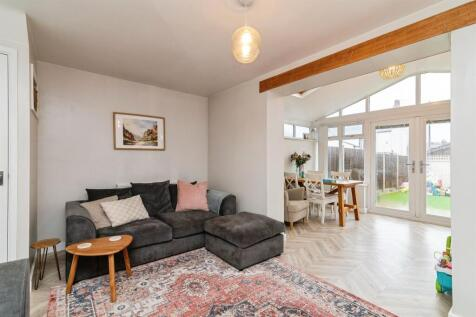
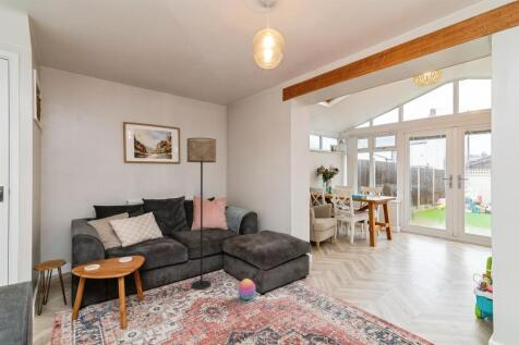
+ stacking toy [237,278,256,300]
+ floor lamp [185,137,217,291]
